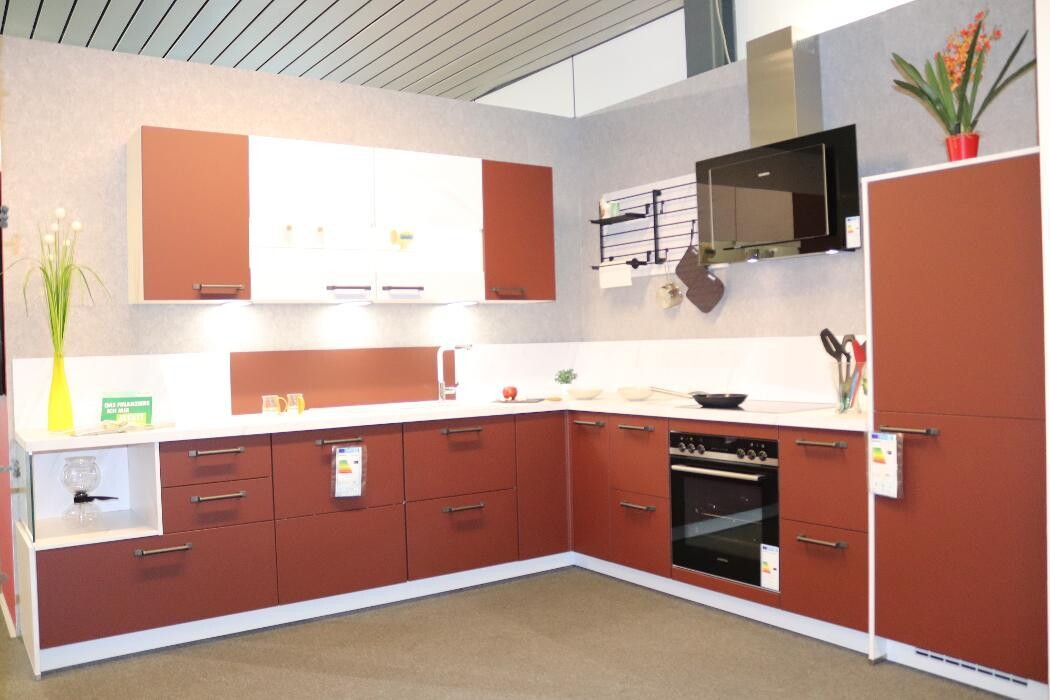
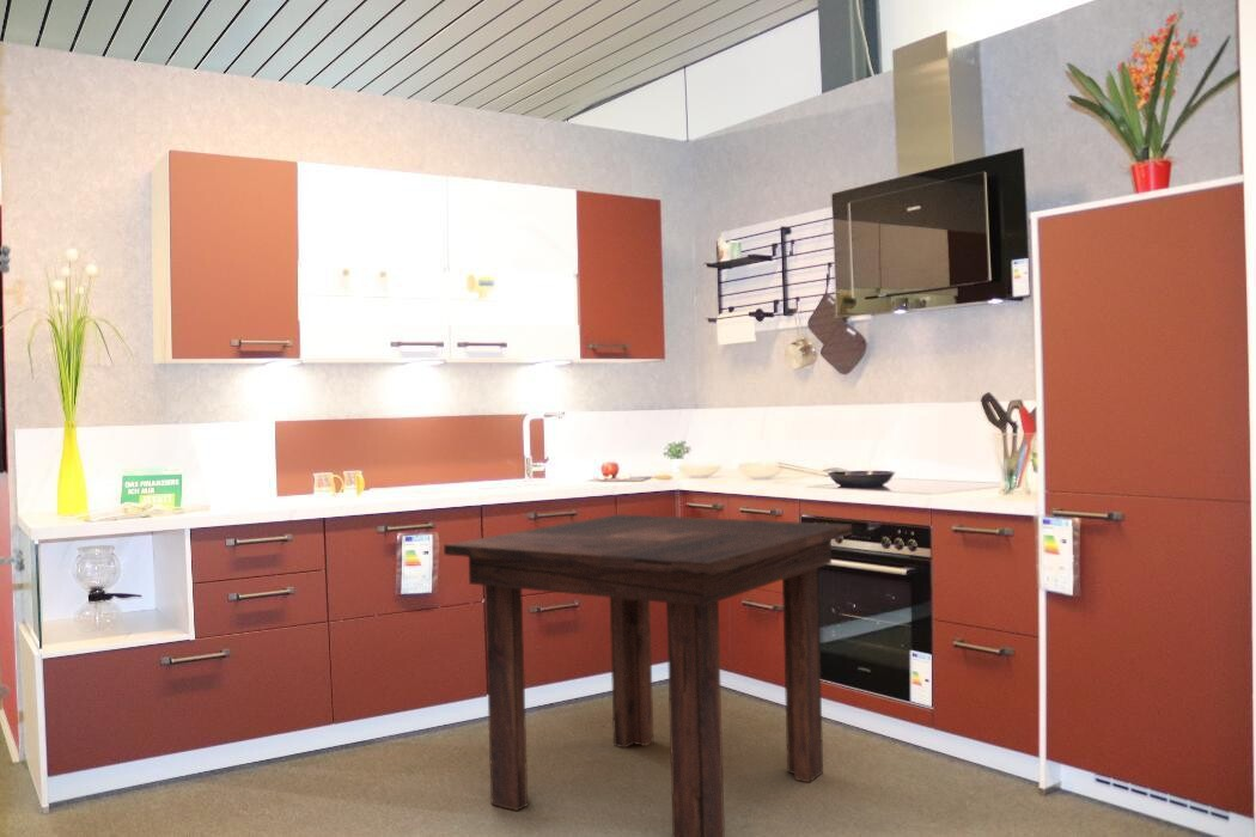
+ dining table [443,513,853,837]
